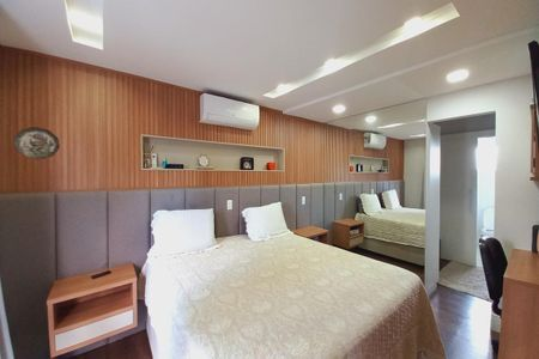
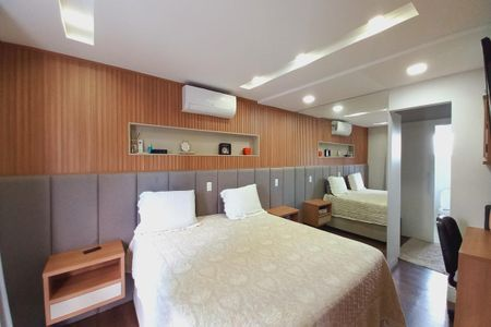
- decorative plate [12,126,61,160]
